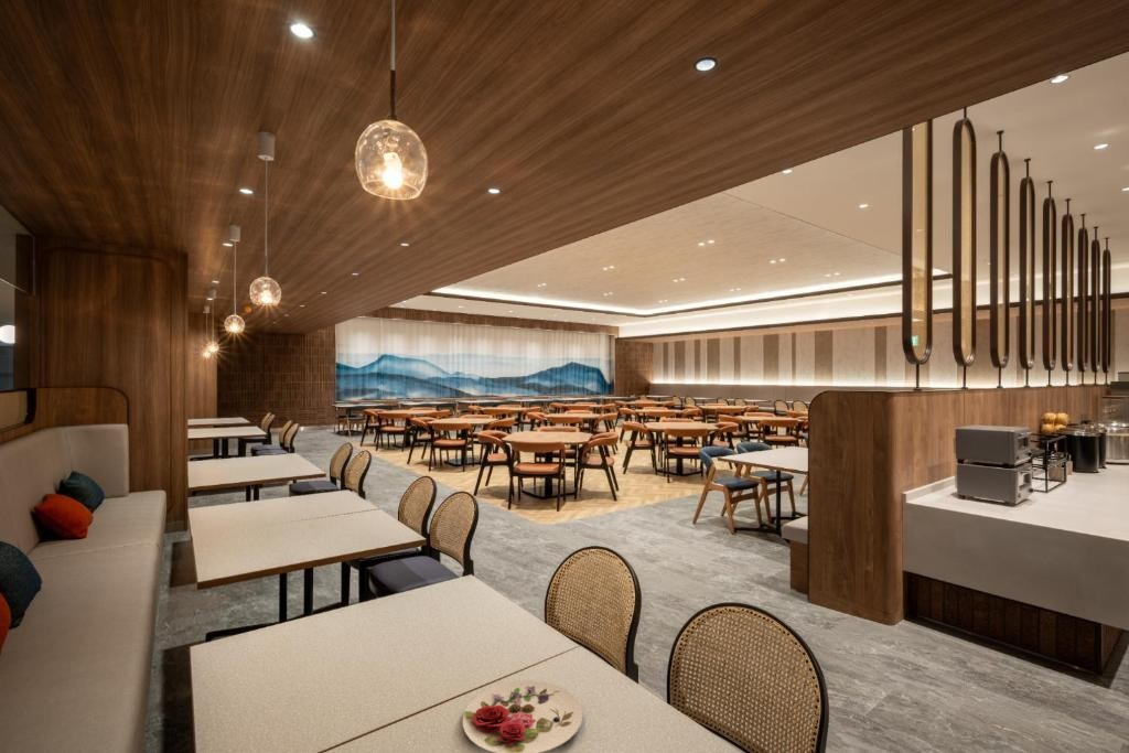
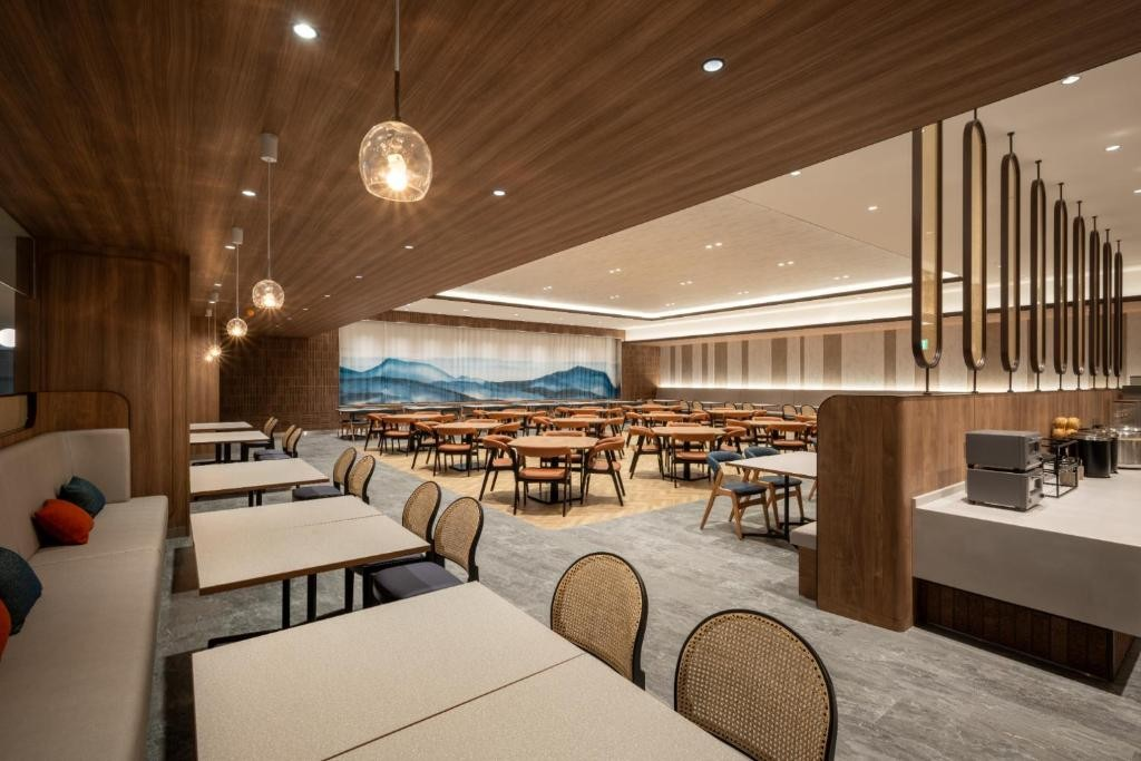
- plate [462,679,583,753]
